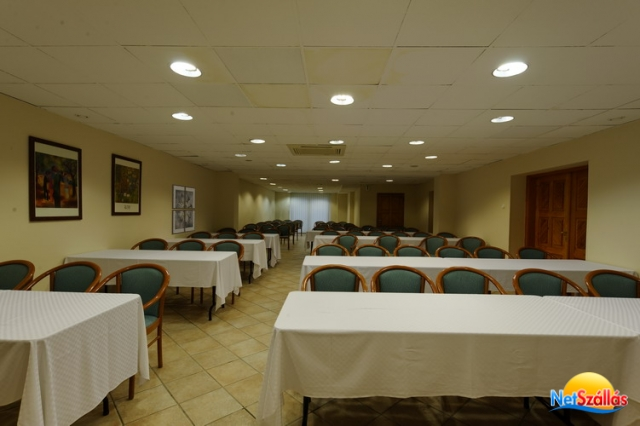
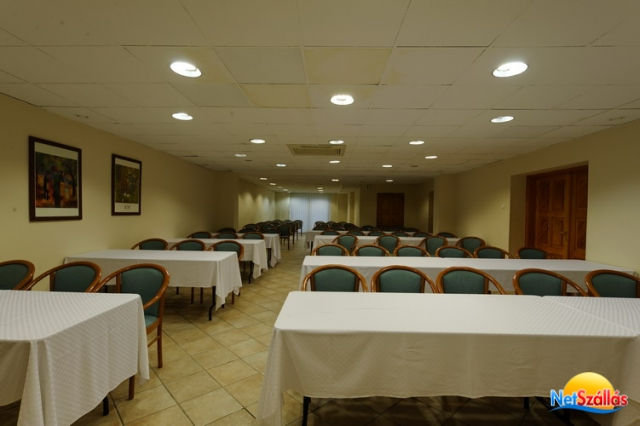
- wall art [171,183,196,236]
